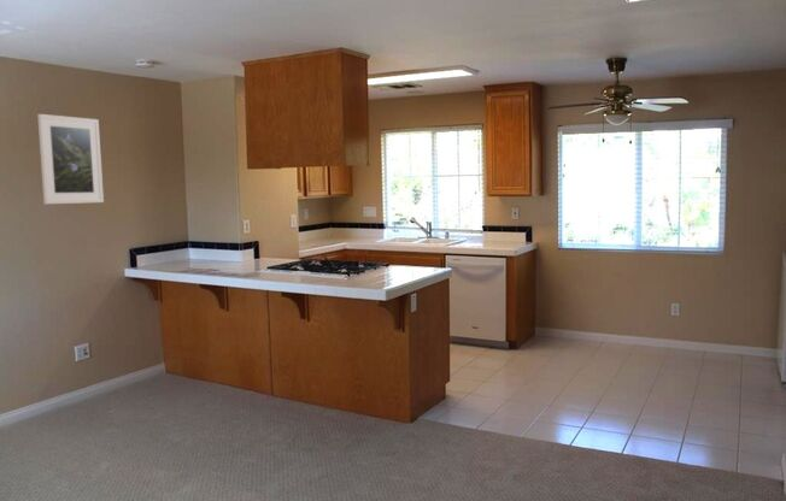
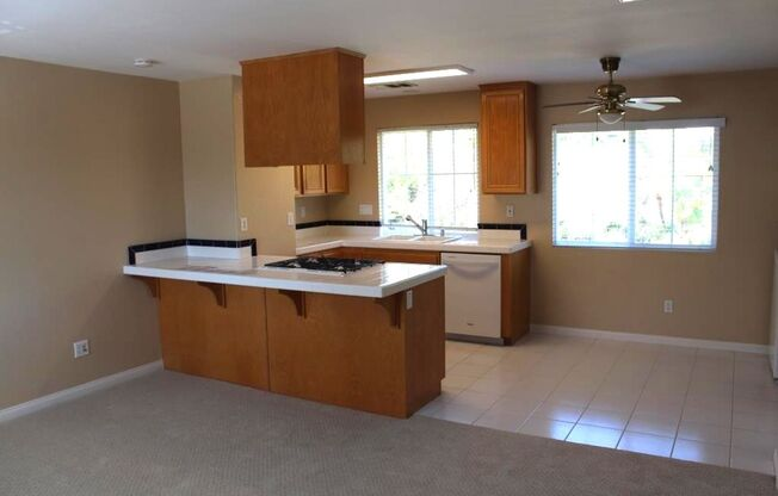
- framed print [36,113,105,205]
